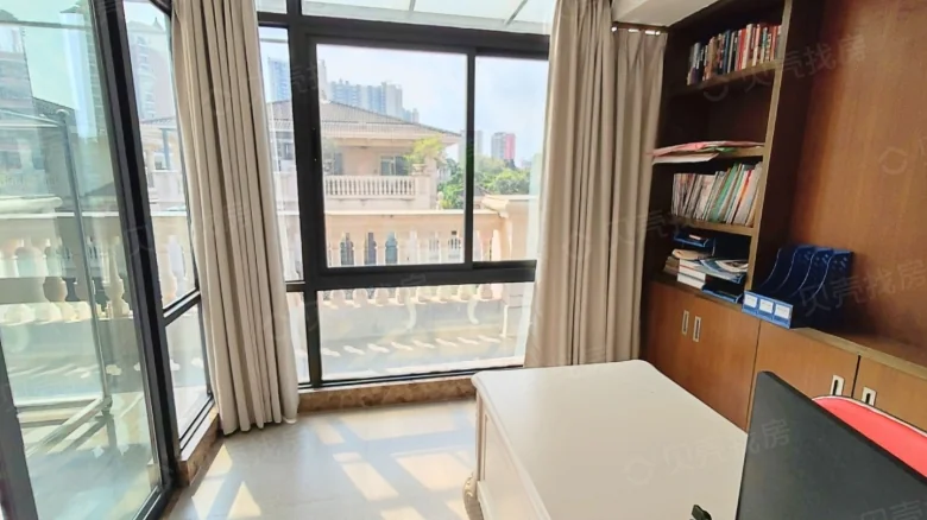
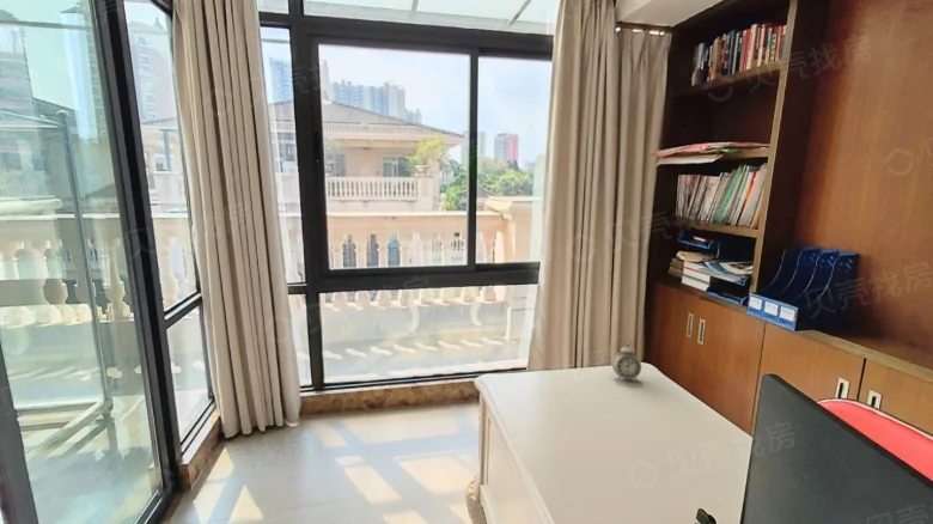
+ alarm clock [611,339,642,384]
